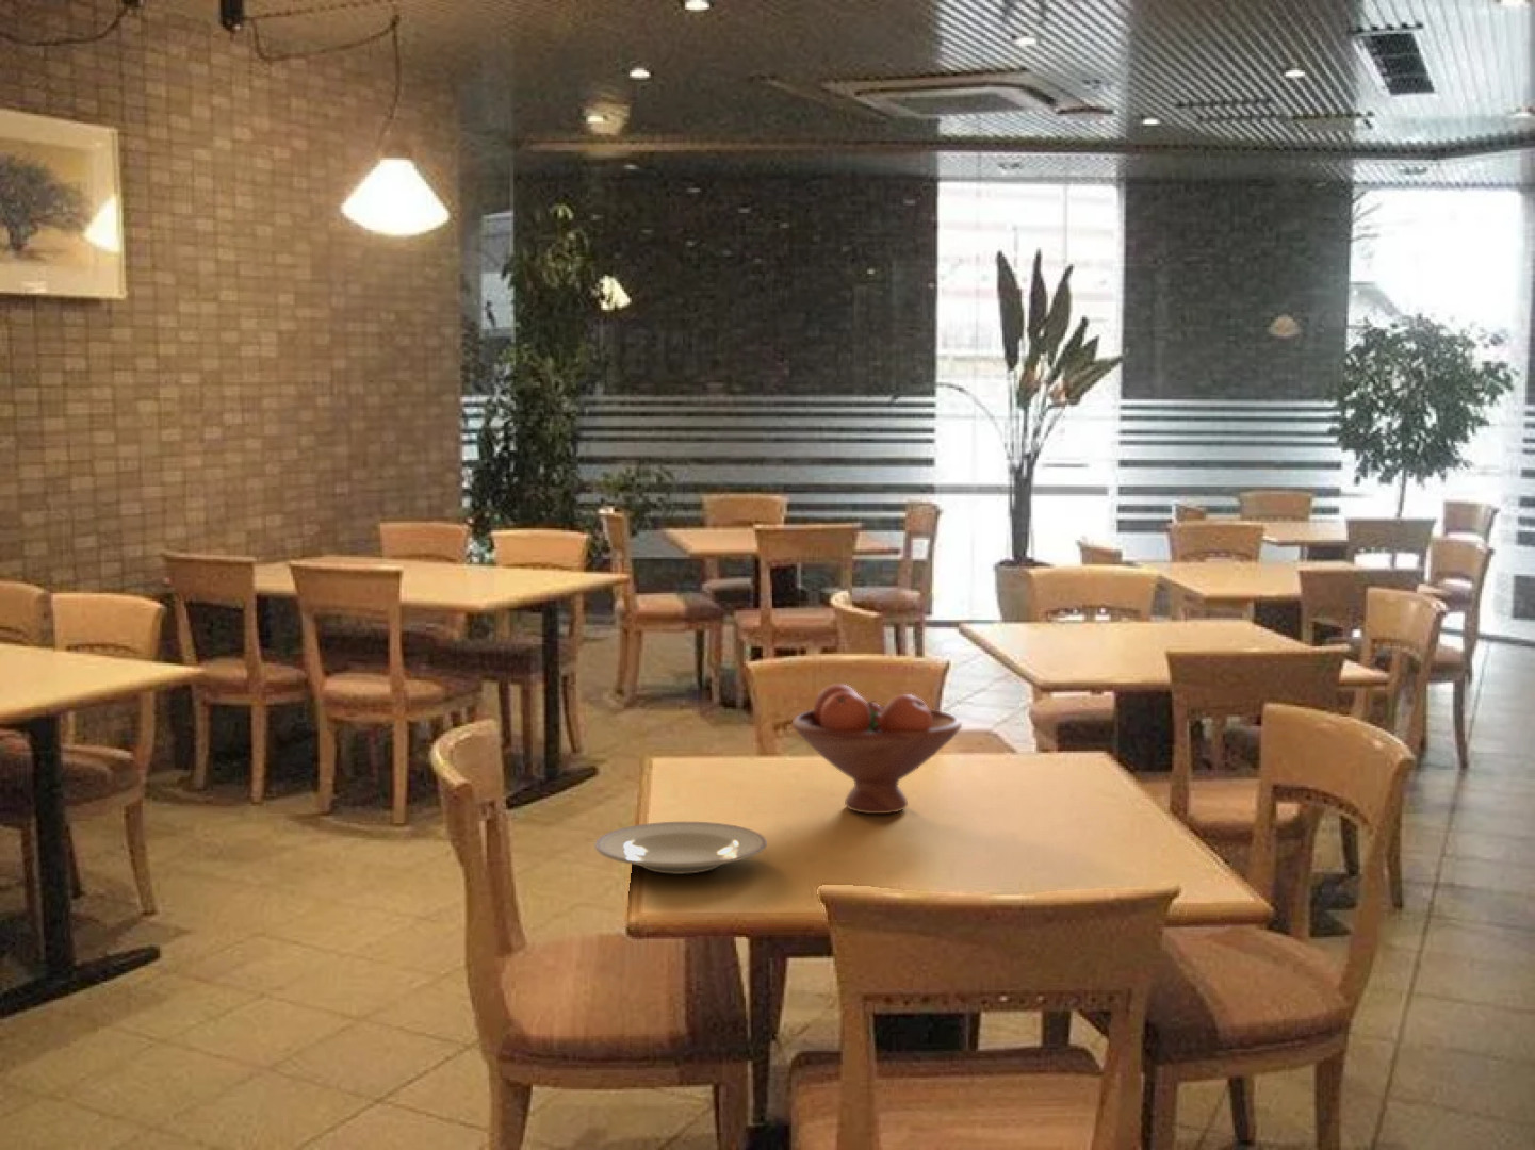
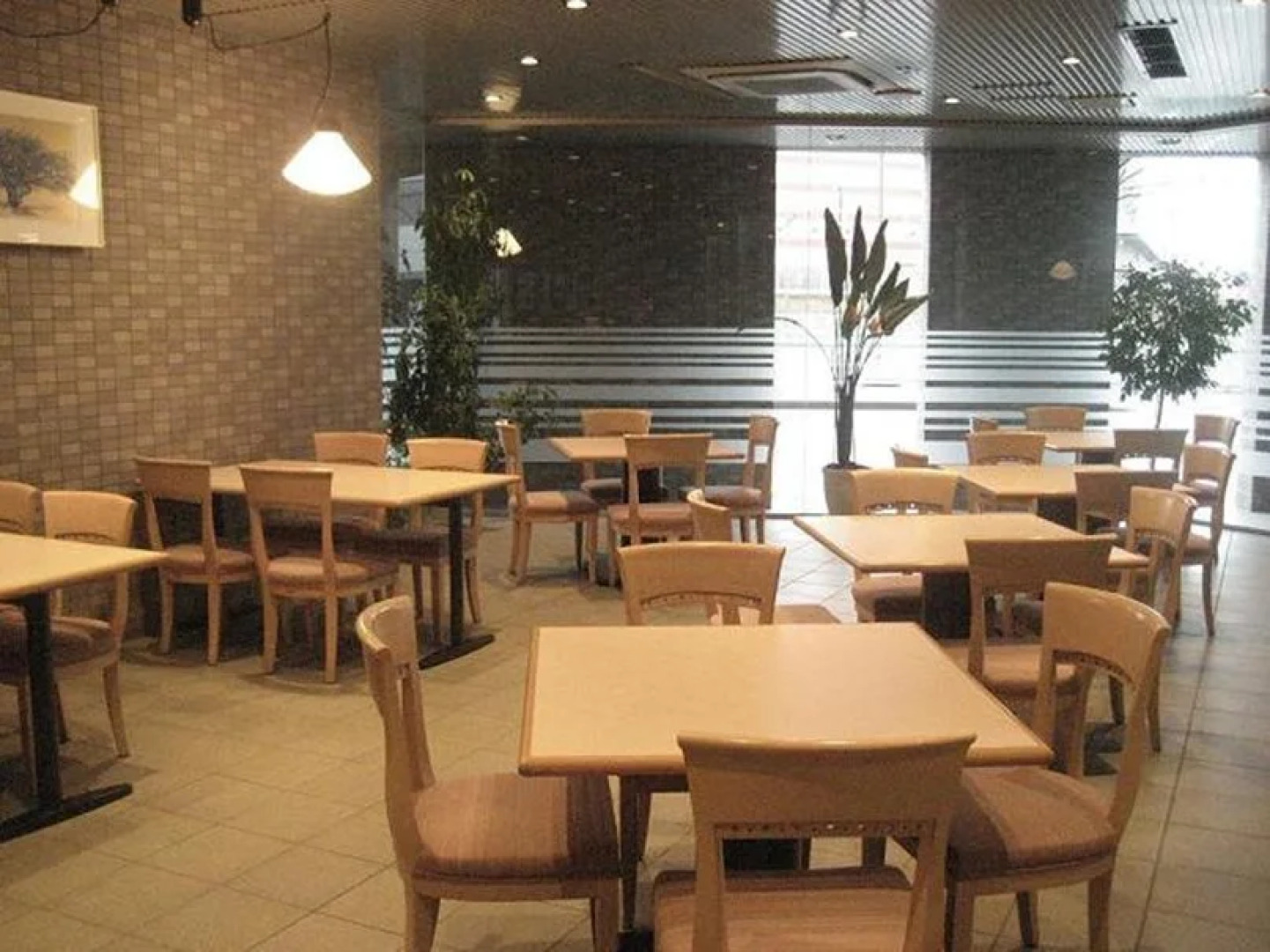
- fruit bowl [792,684,963,814]
- plate [593,821,768,876]
